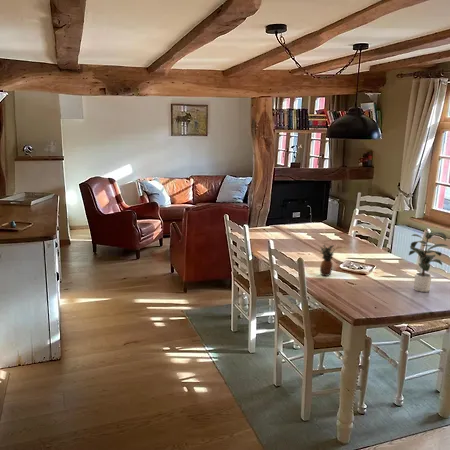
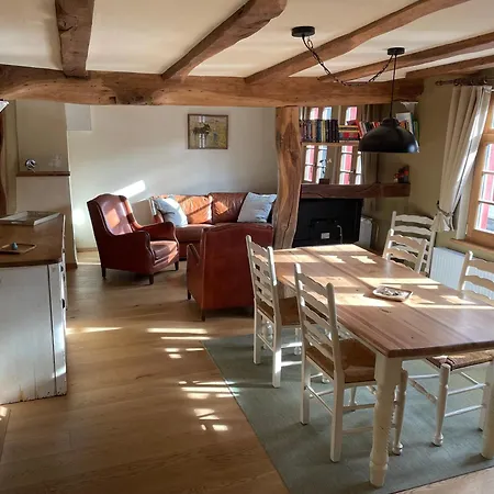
- fruit [317,243,337,277]
- potted plant [408,231,449,293]
